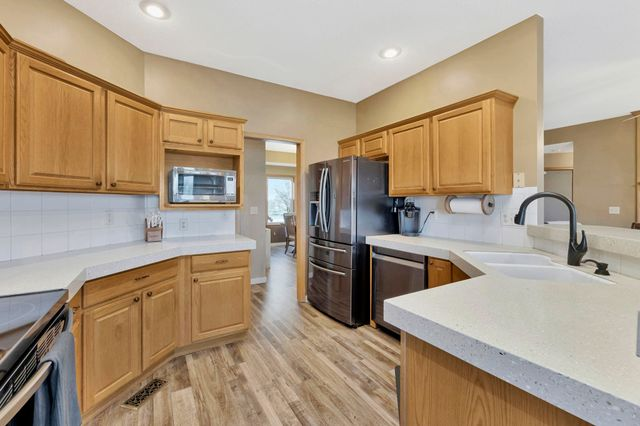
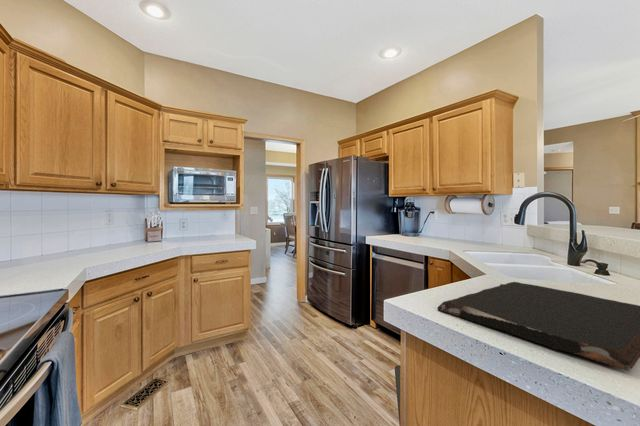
+ cutting board [436,281,640,373]
